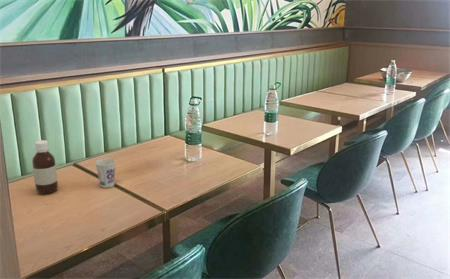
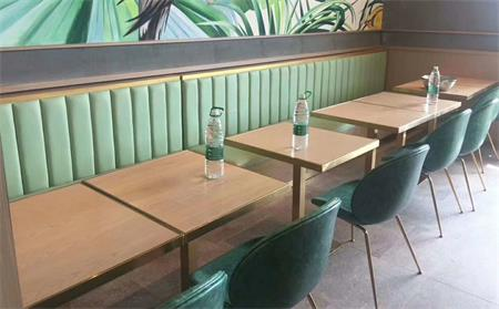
- cup [94,157,117,189]
- bottle [31,139,59,195]
